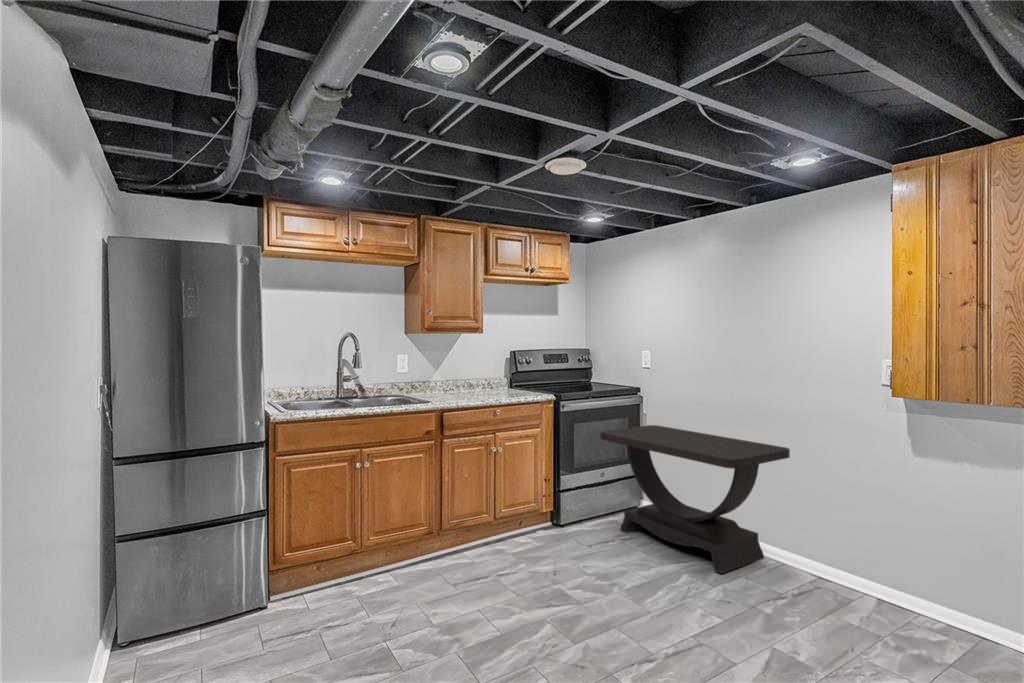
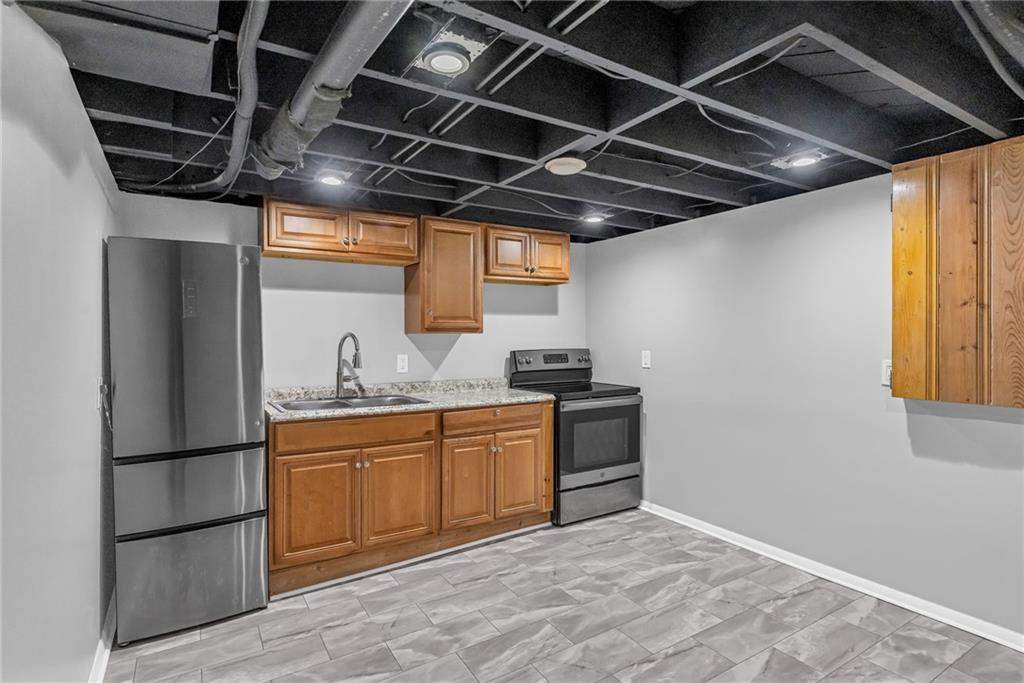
- console table [599,424,791,575]
